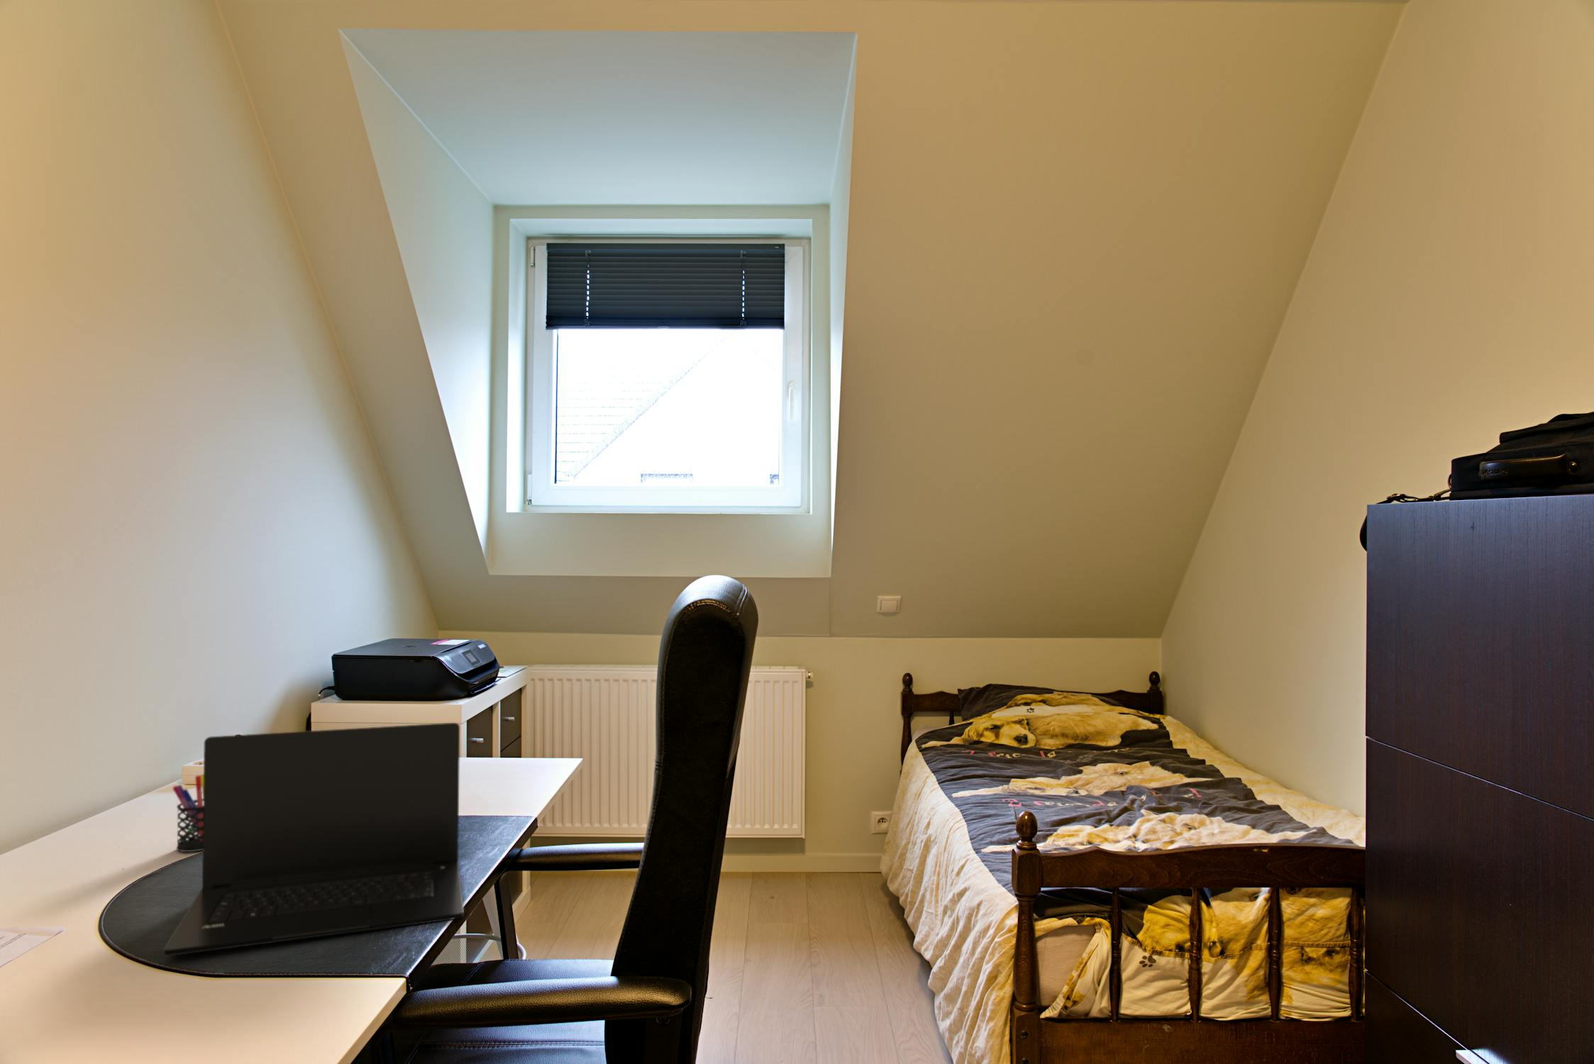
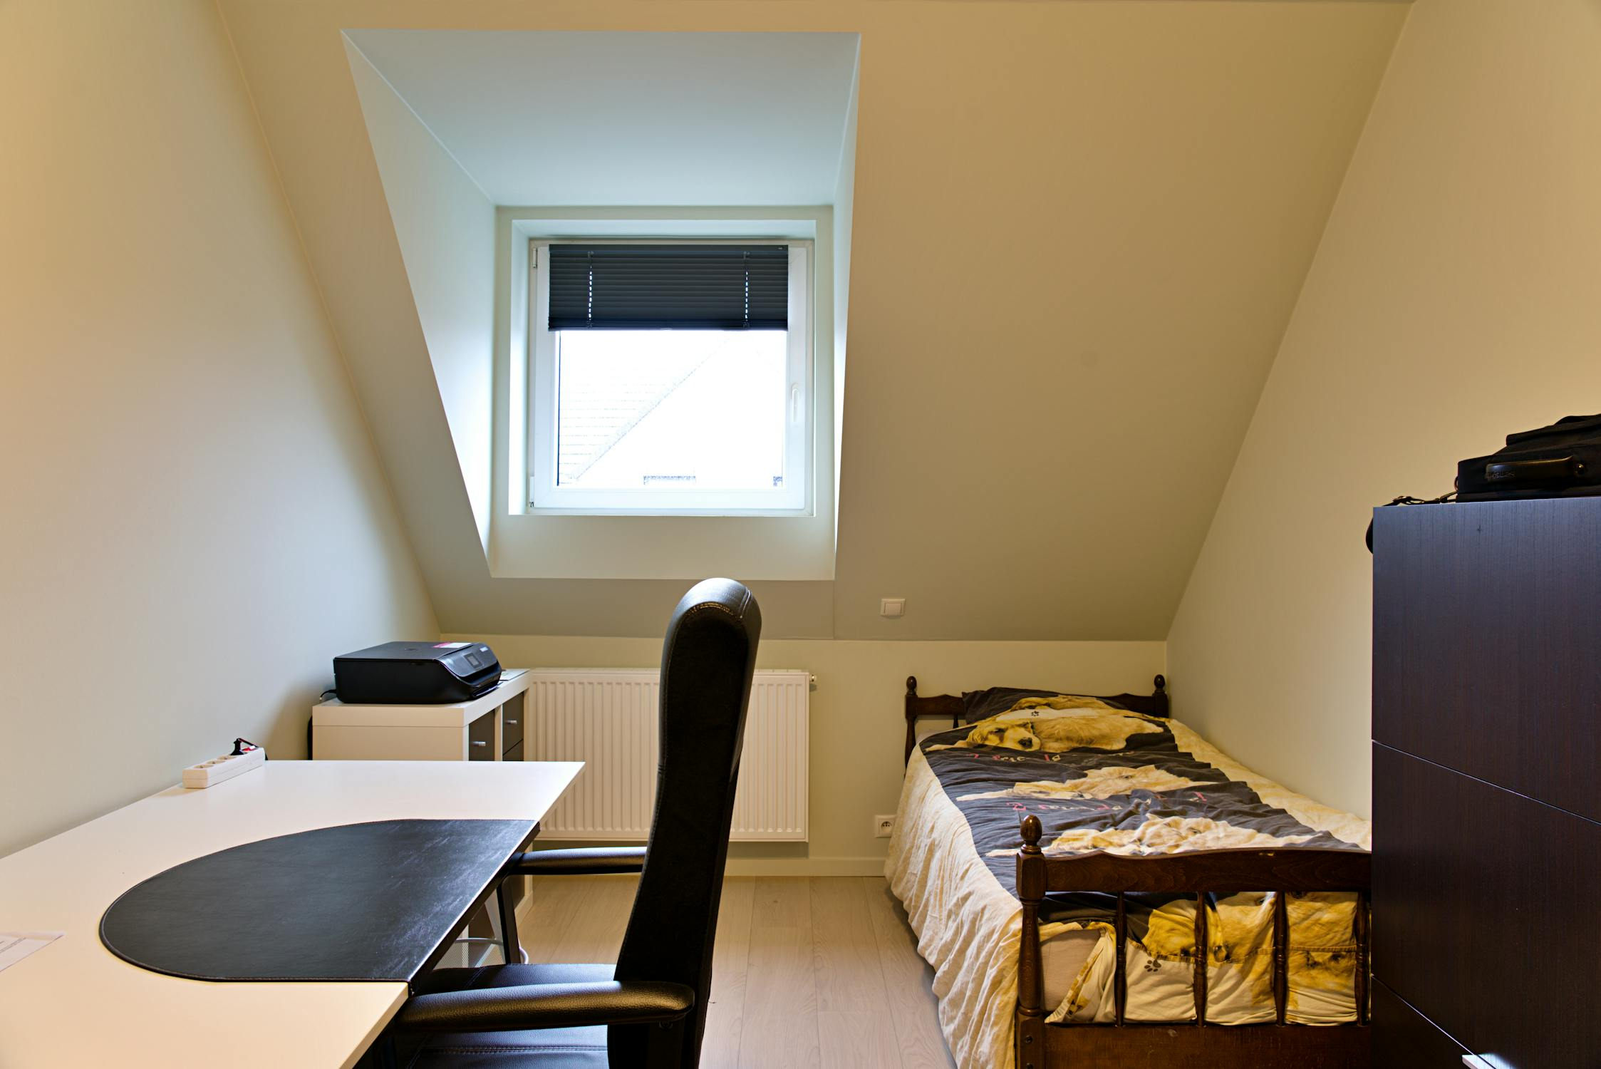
- pen holder [172,773,203,853]
- laptop [163,722,464,956]
